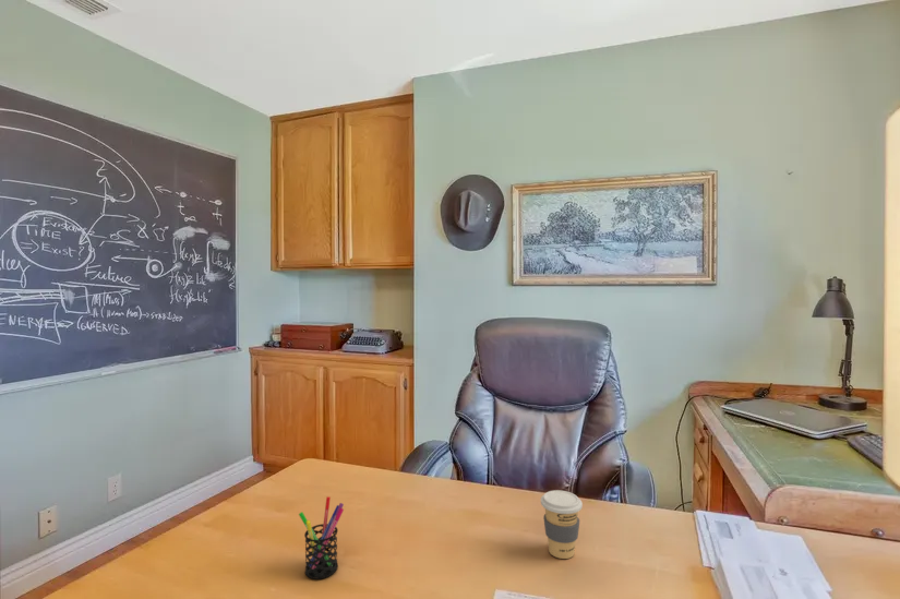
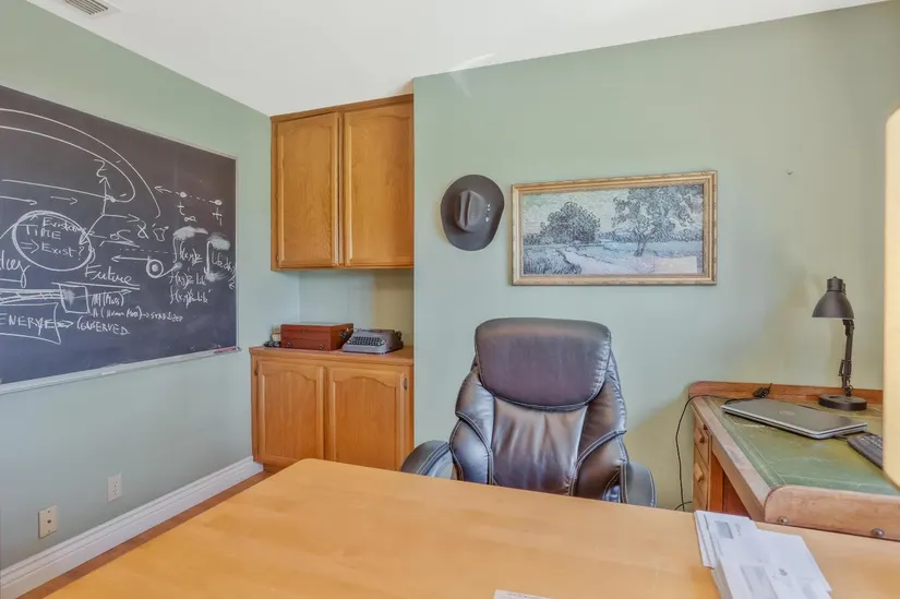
- coffee cup [540,489,584,560]
- pen holder [298,495,345,580]
